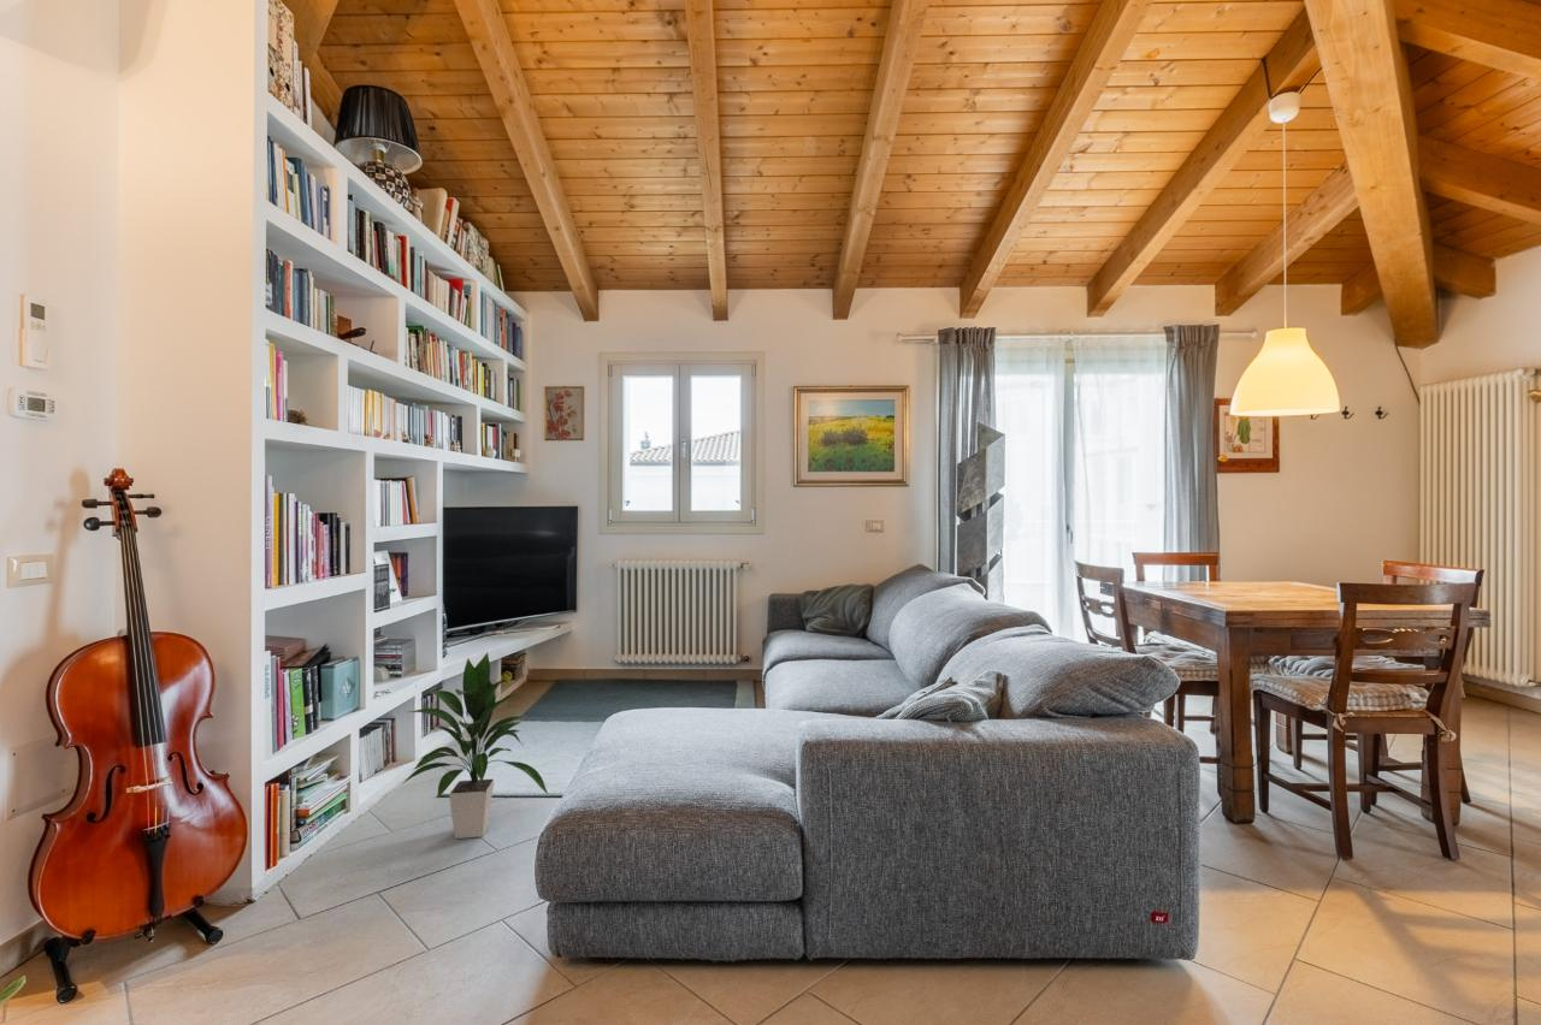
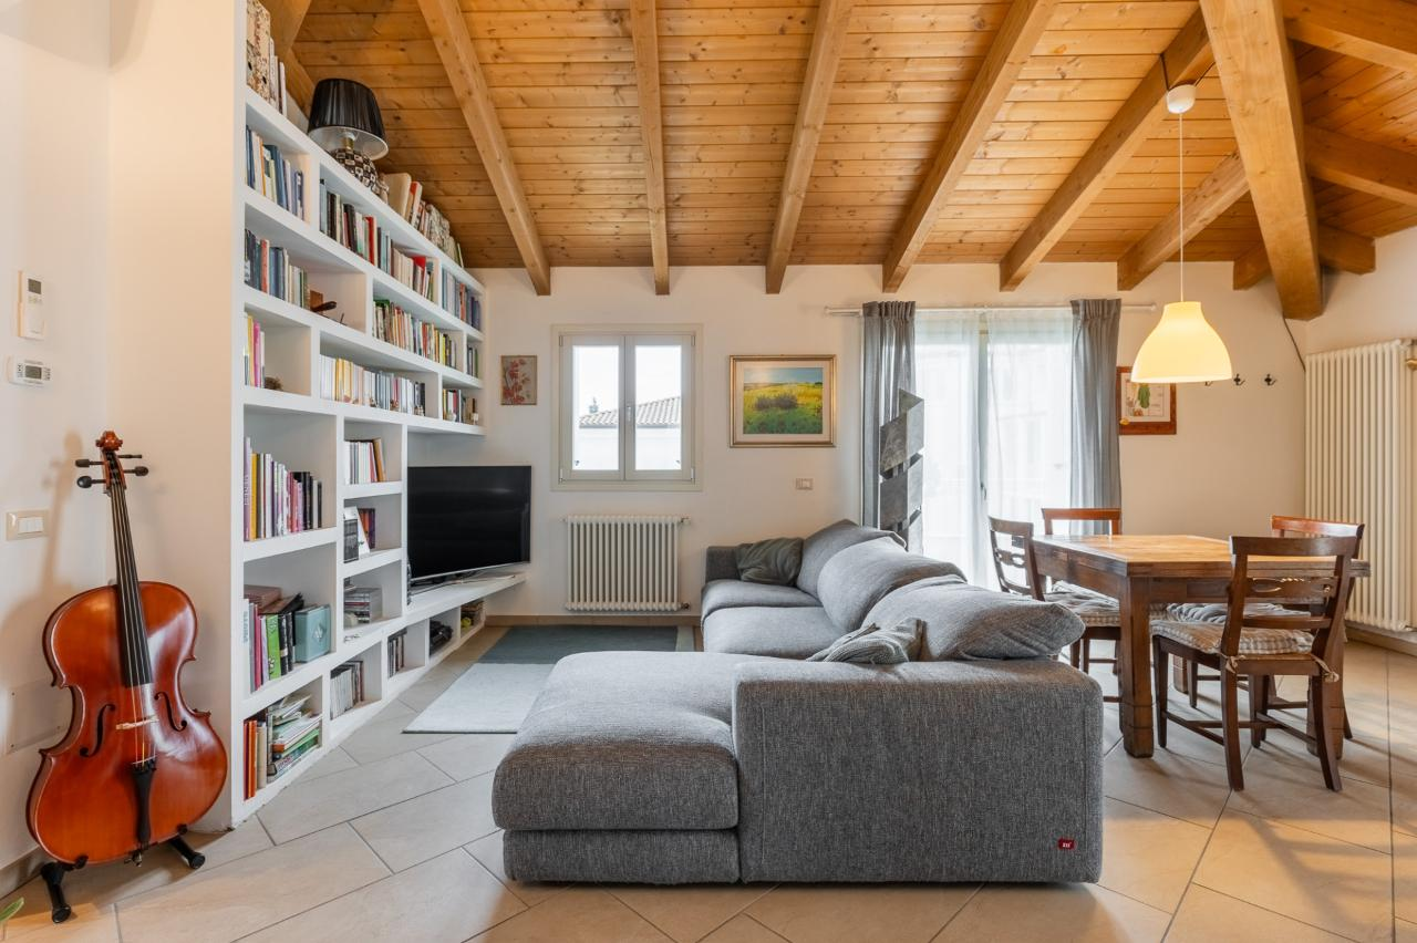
- indoor plant [402,652,549,840]
